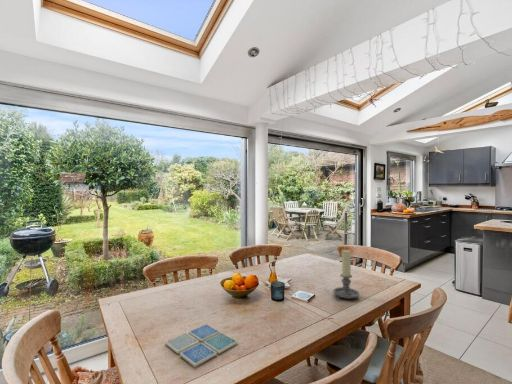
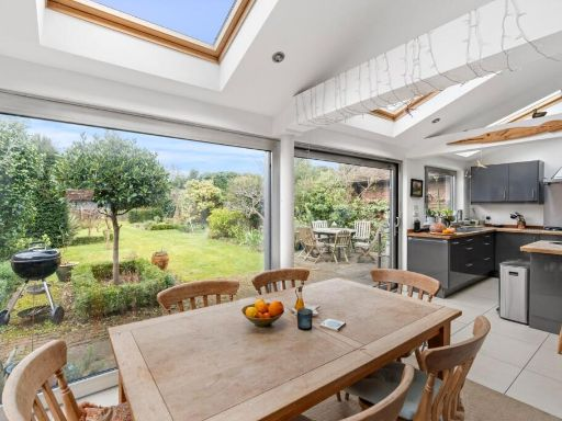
- candle holder [332,249,360,300]
- drink coaster [164,323,239,368]
